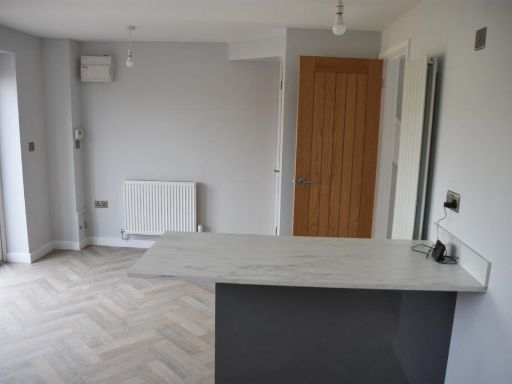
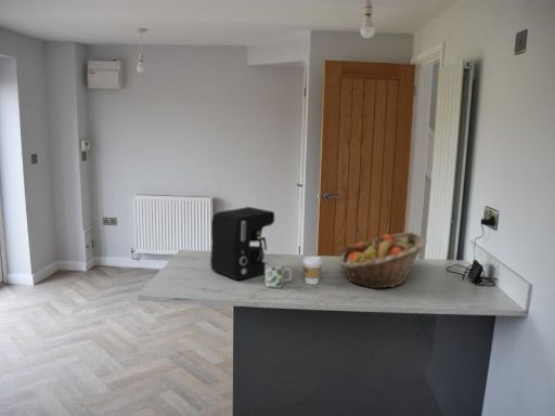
+ coffee maker [209,206,275,281]
+ mug [263,261,293,289]
+ coffee cup [301,256,323,286]
+ fruit basket [338,232,428,290]
